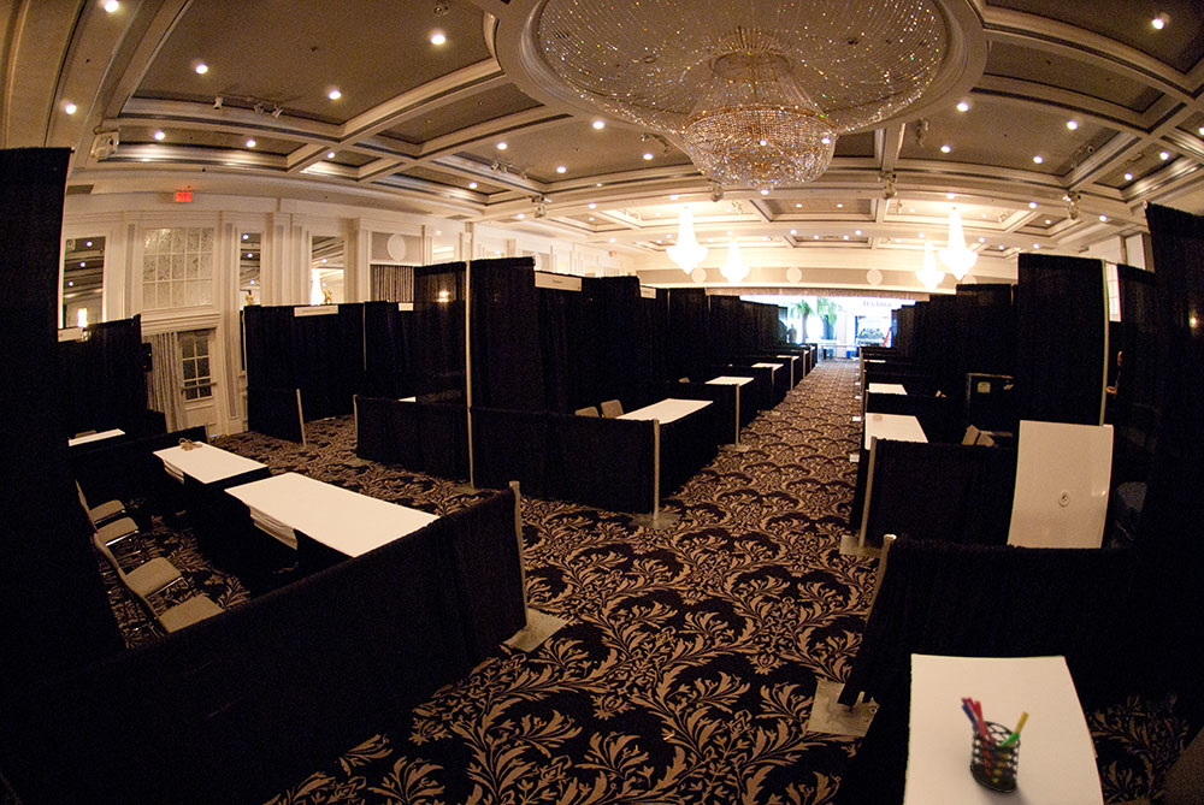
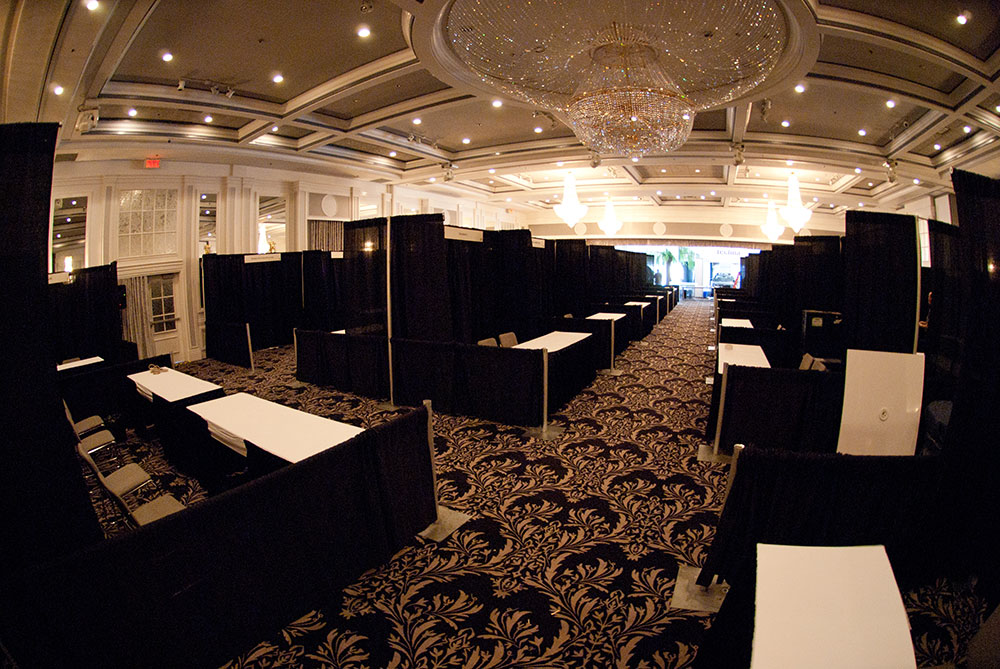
- pen holder [960,696,1031,794]
